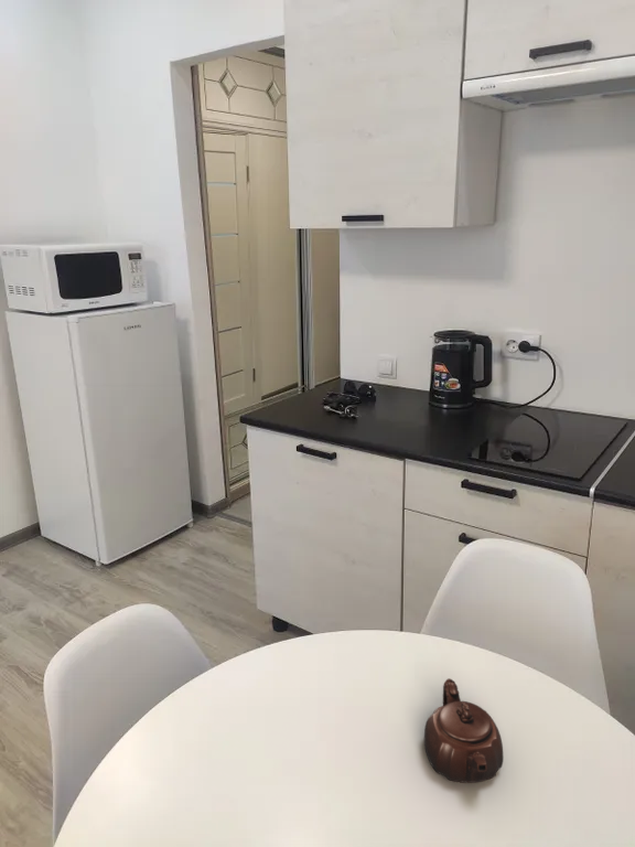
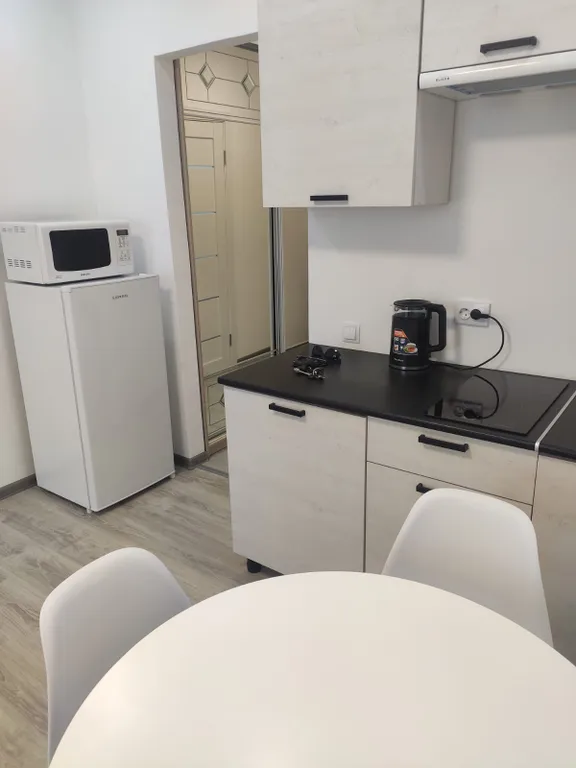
- teapot [423,677,504,784]
